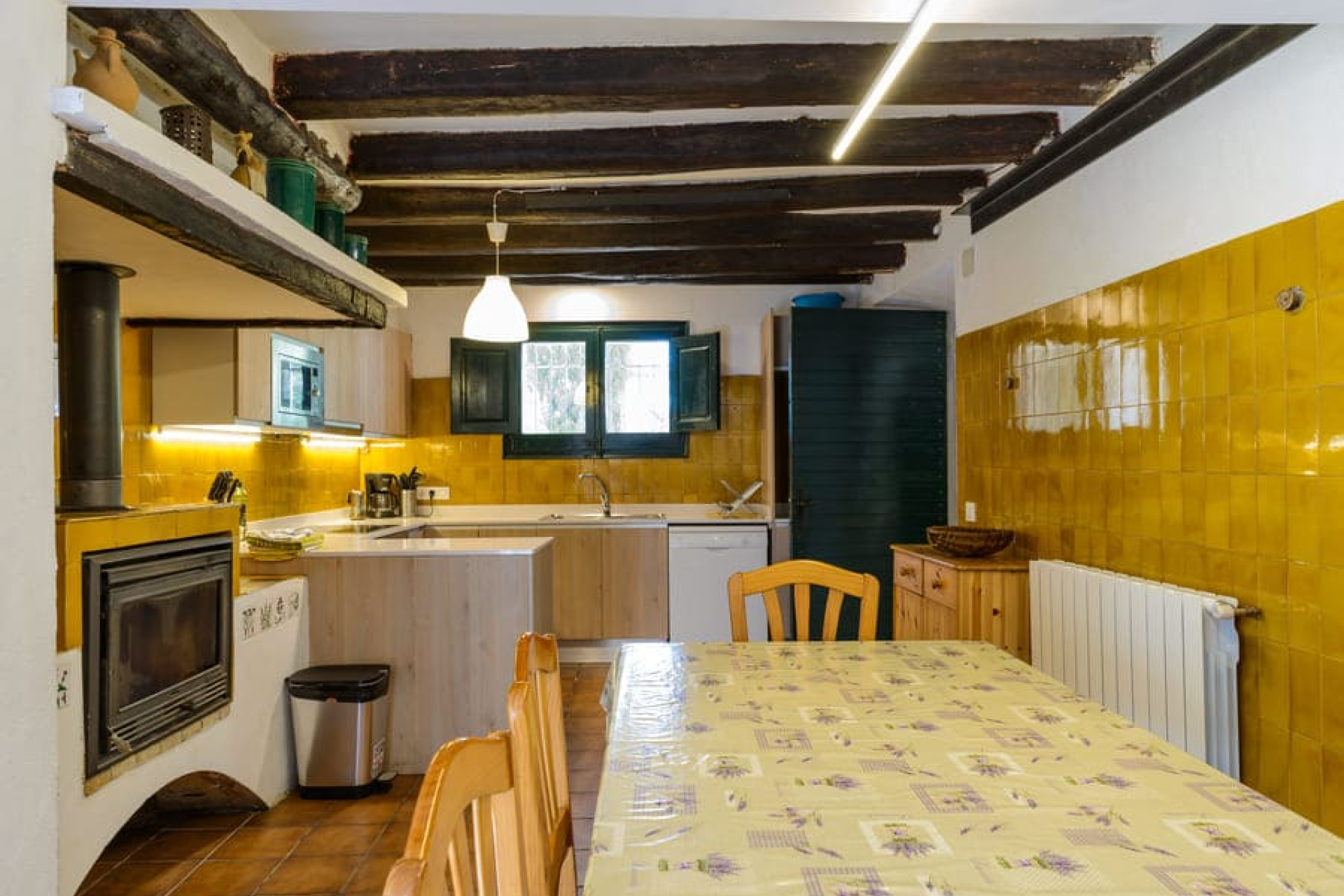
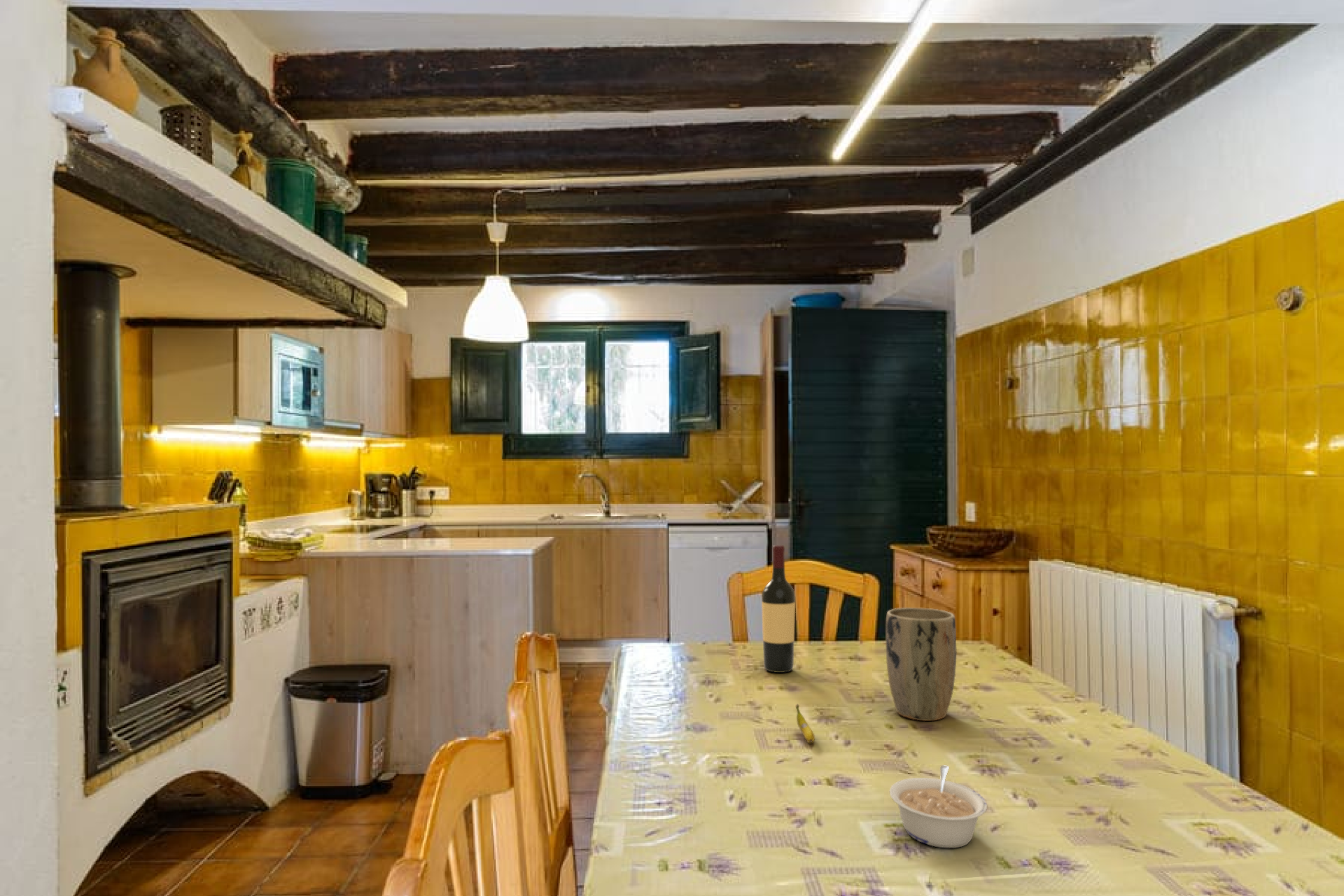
+ wine bottle [761,545,796,673]
+ plant pot [885,607,957,722]
+ legume [889,764,988,848]
+ fruit [795,703,816,743]
